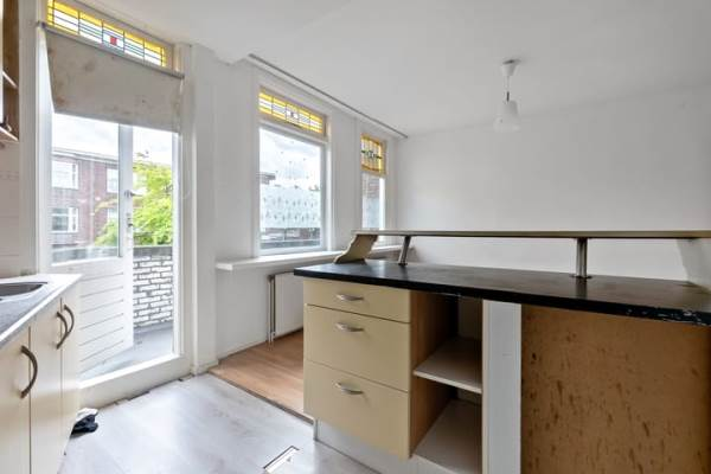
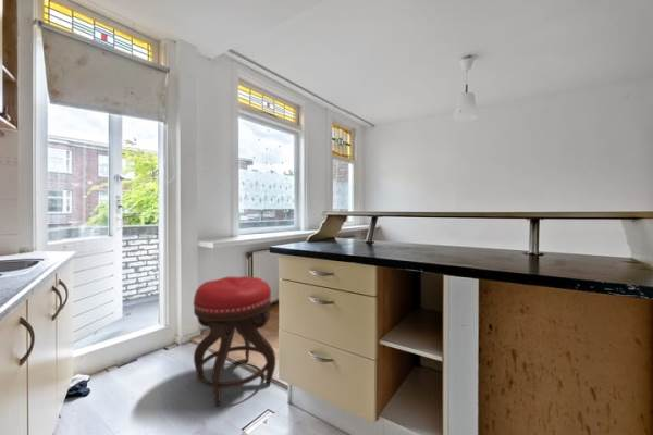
+ stool [193,275,276,407]
